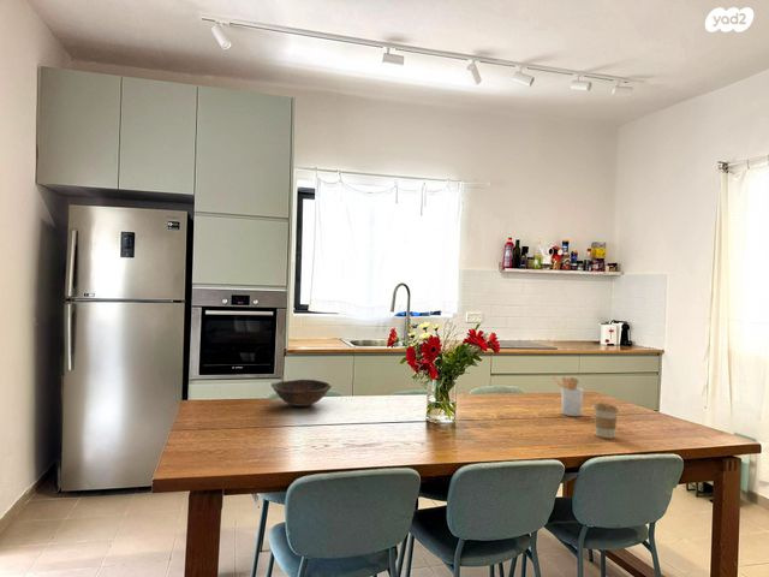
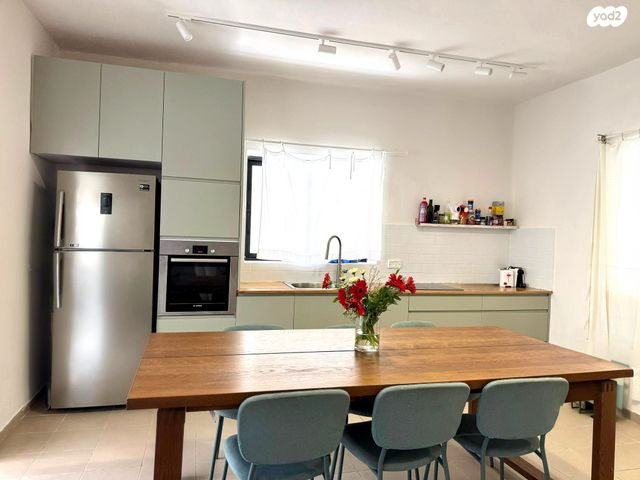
- coffee cup [592,401,620,439]
- utensil holder [550,374,584,417]
- bowl [270,379,333,408]
